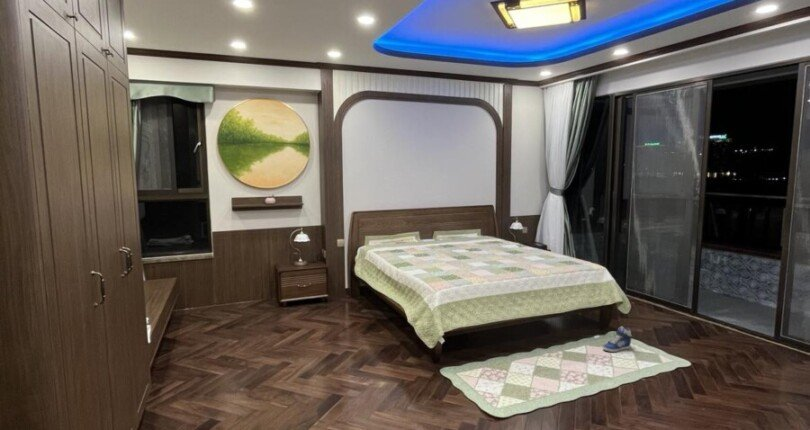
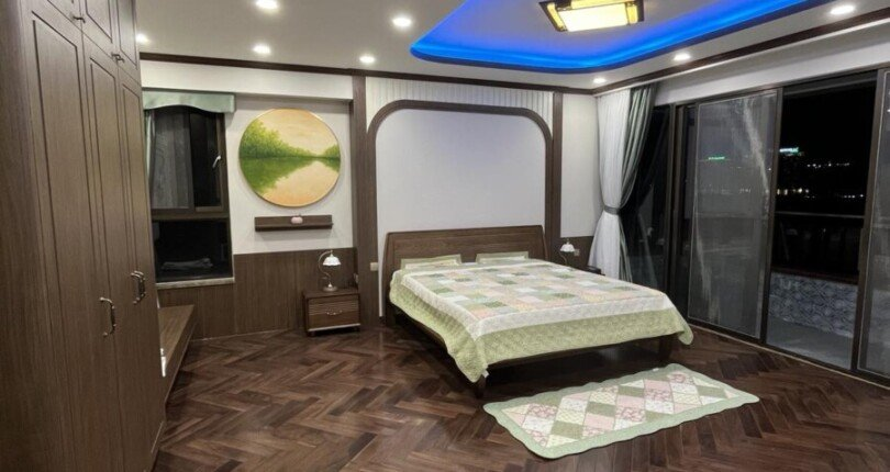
- sneaker [602,325,633,353]
